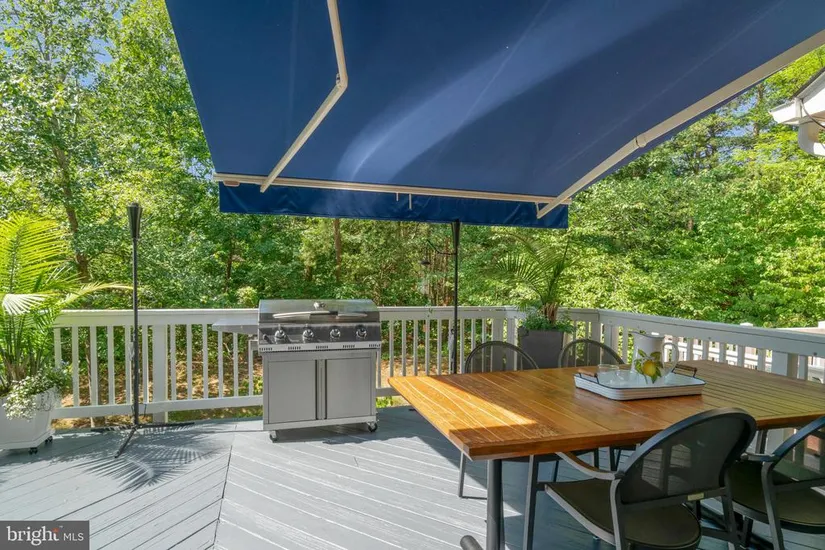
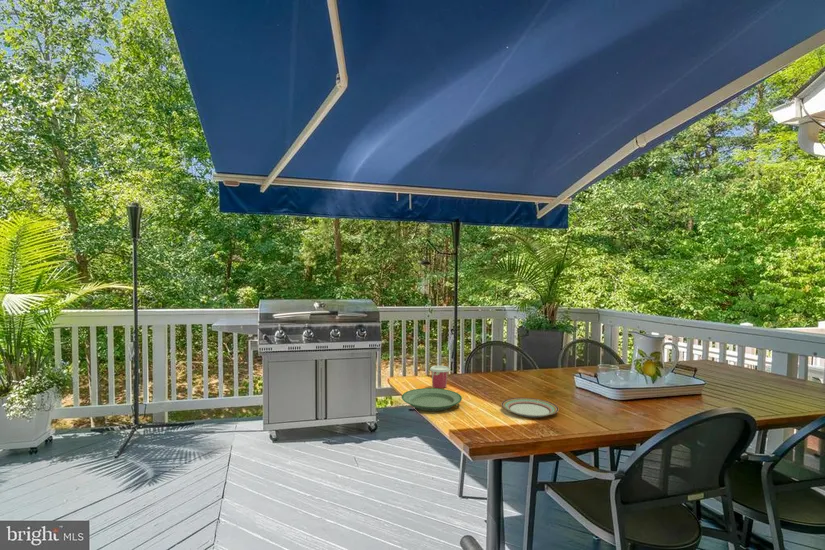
+ cup [429,365,450,389]
+ plate [401,387,463,412]
+ plate [501,397,560,418]
